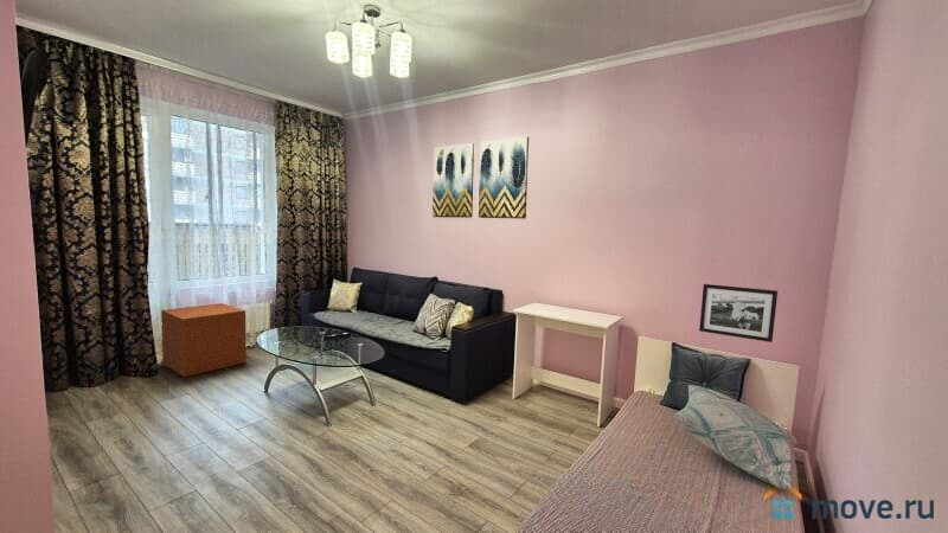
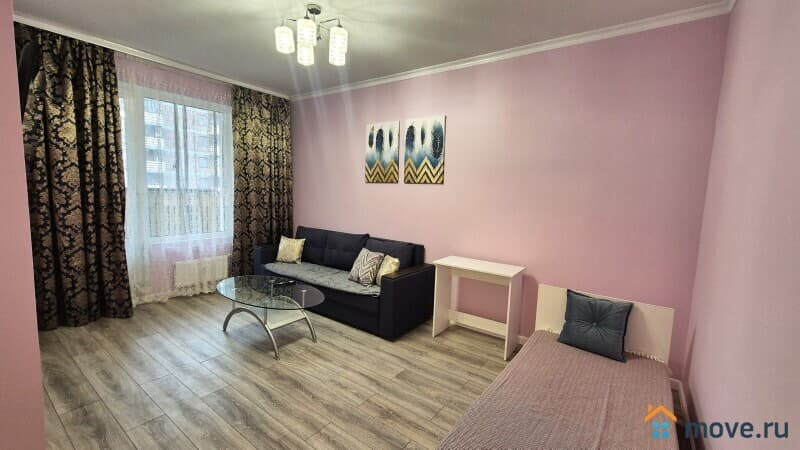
- picture frame [698,283,779,343]
- cardboard box [160,302,248,378]
- decorative pillow [672,384,793,490]
